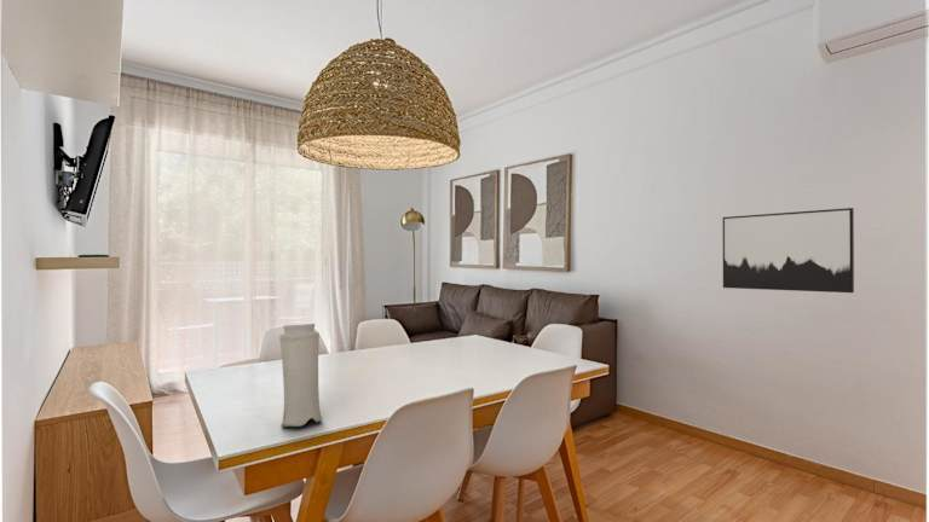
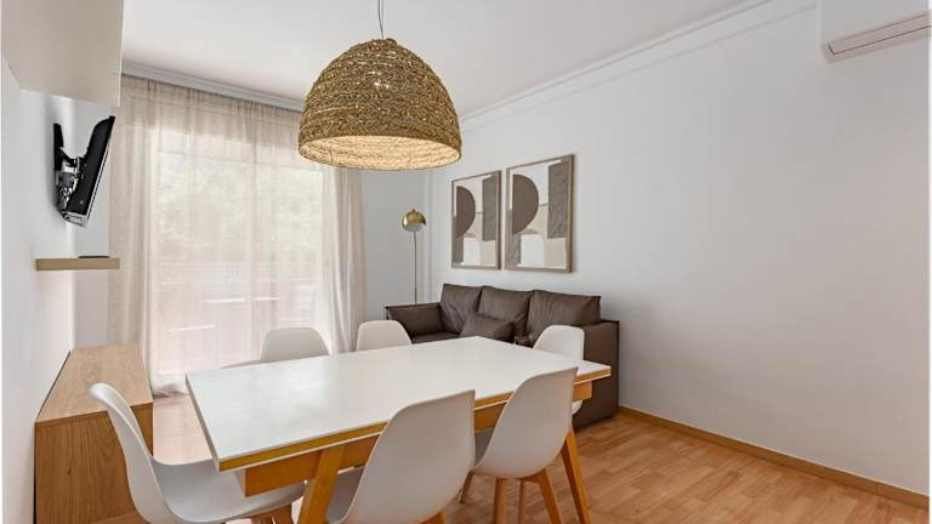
- vase [278,323,324,428]
- wall art [721,207,855,294]
